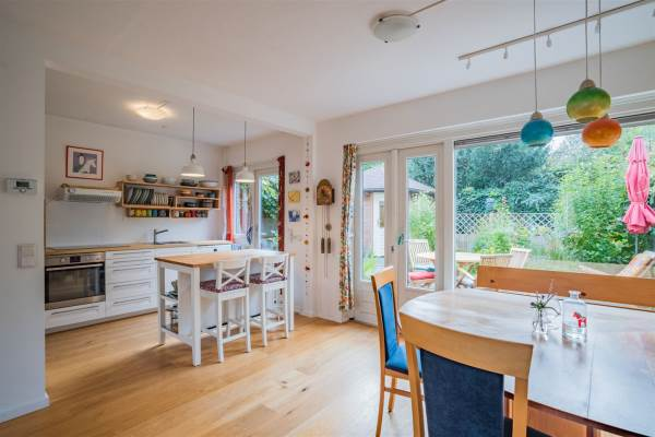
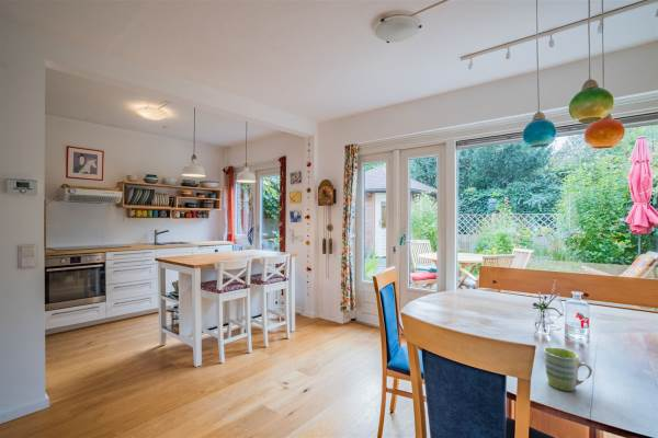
+ mug [543,346,593,392]
